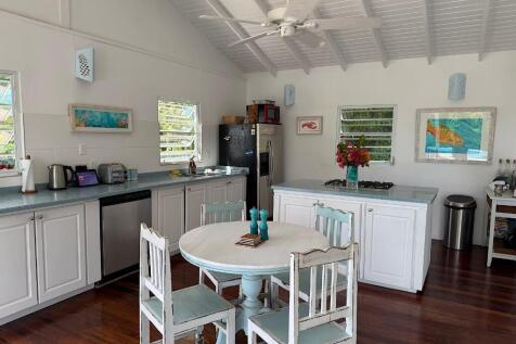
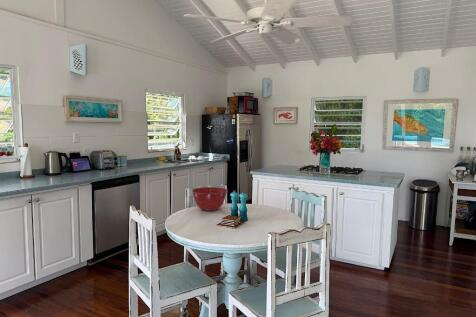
+ mixing bowl [191,186,229,212]
